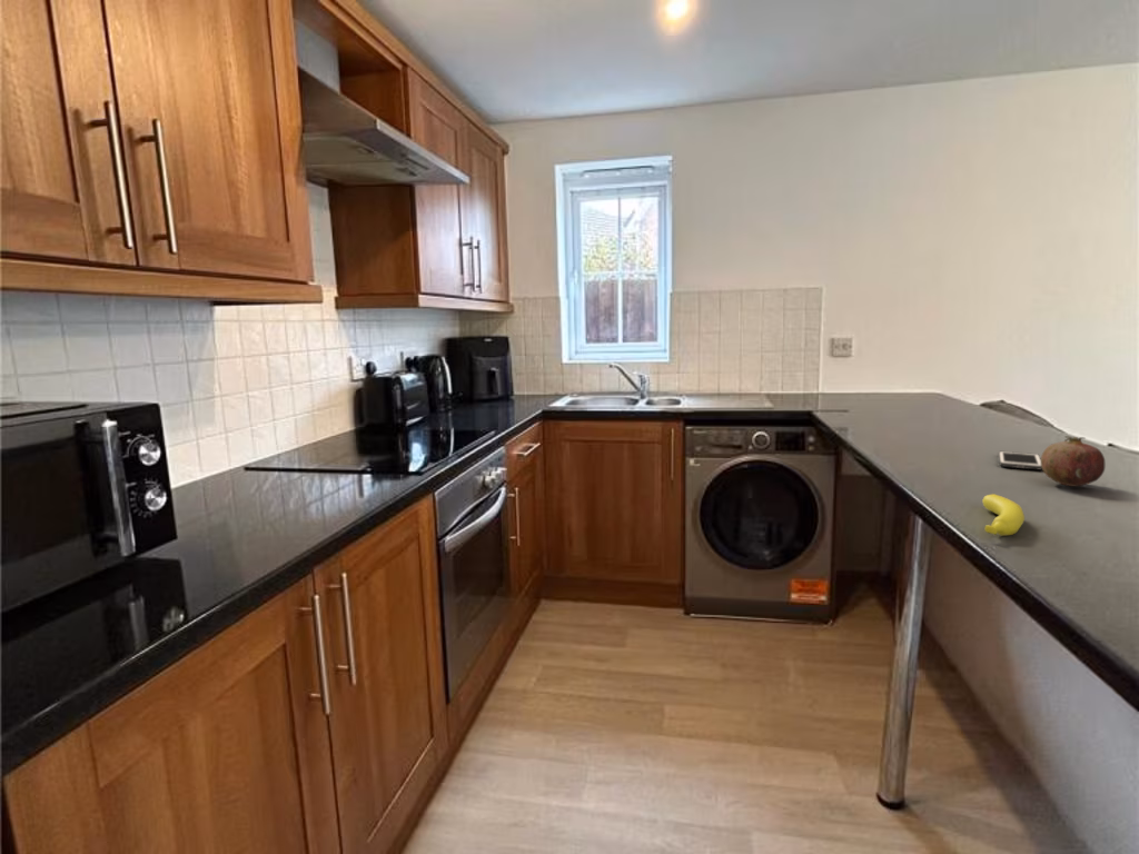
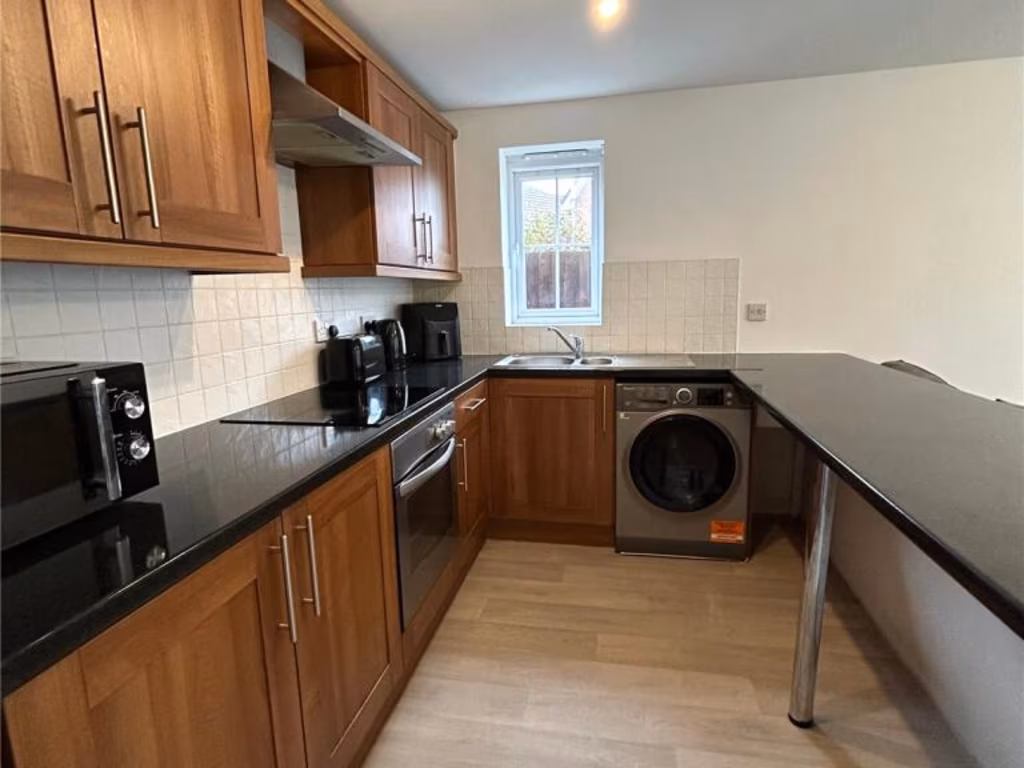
- fruit [1040,435,1106,487]
- banana [981,493,1026,537]
- cell phone [998,450,1042,470]
